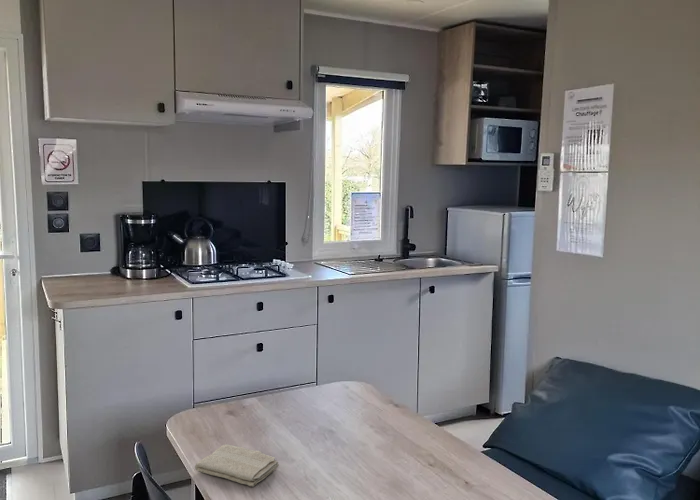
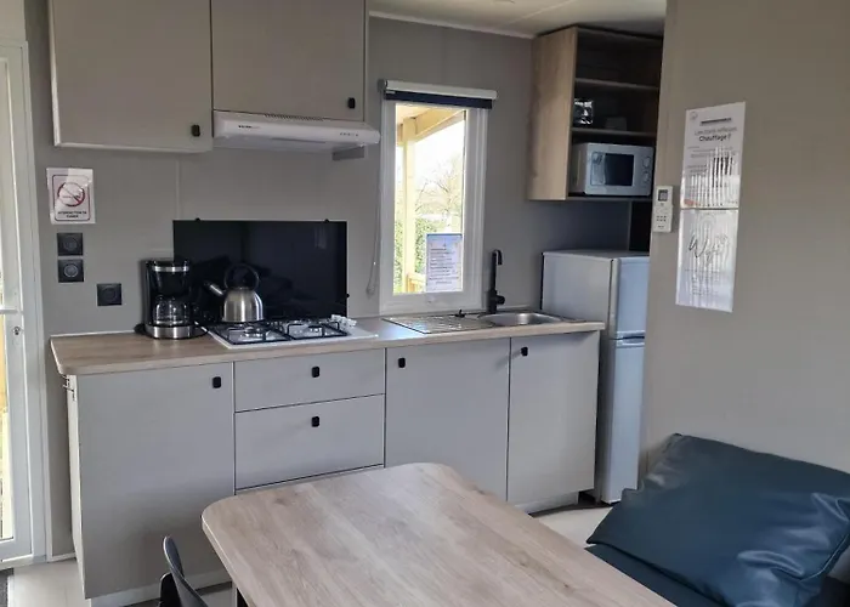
- washcloth [194,443,280,488]
